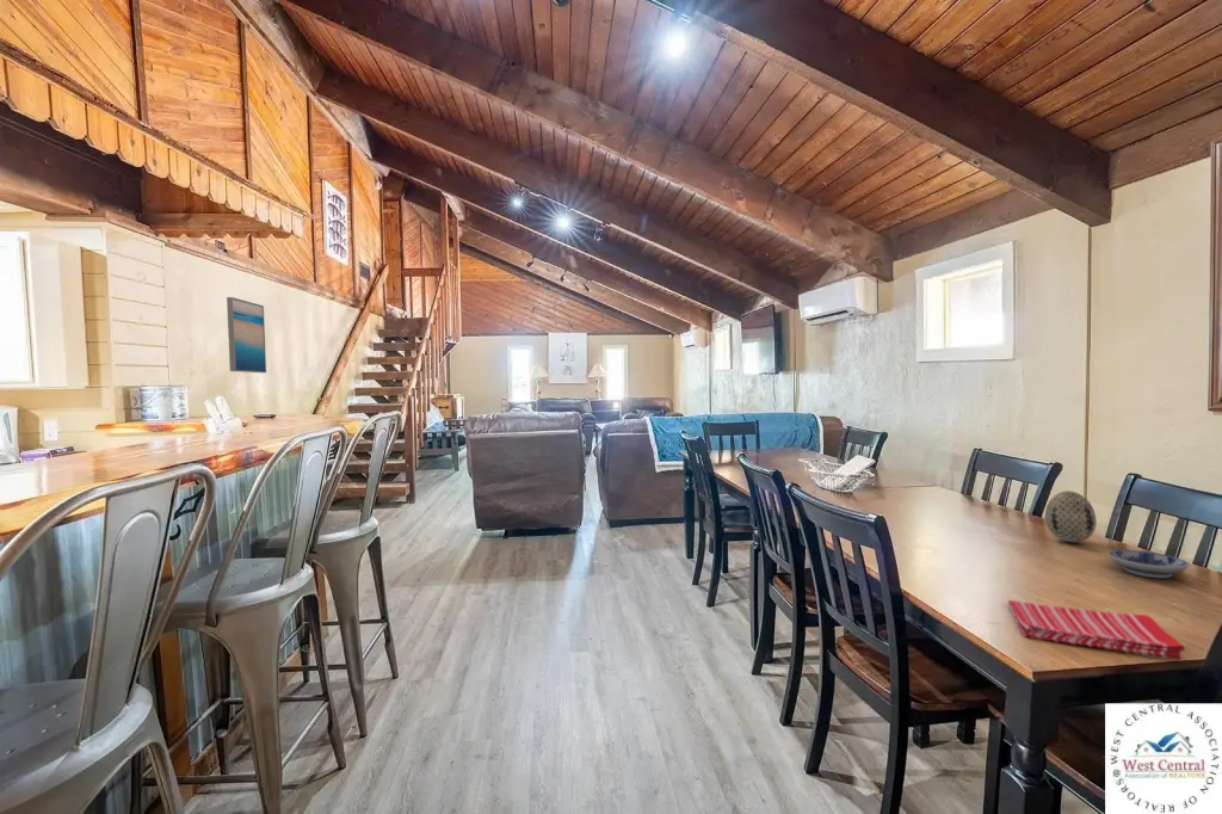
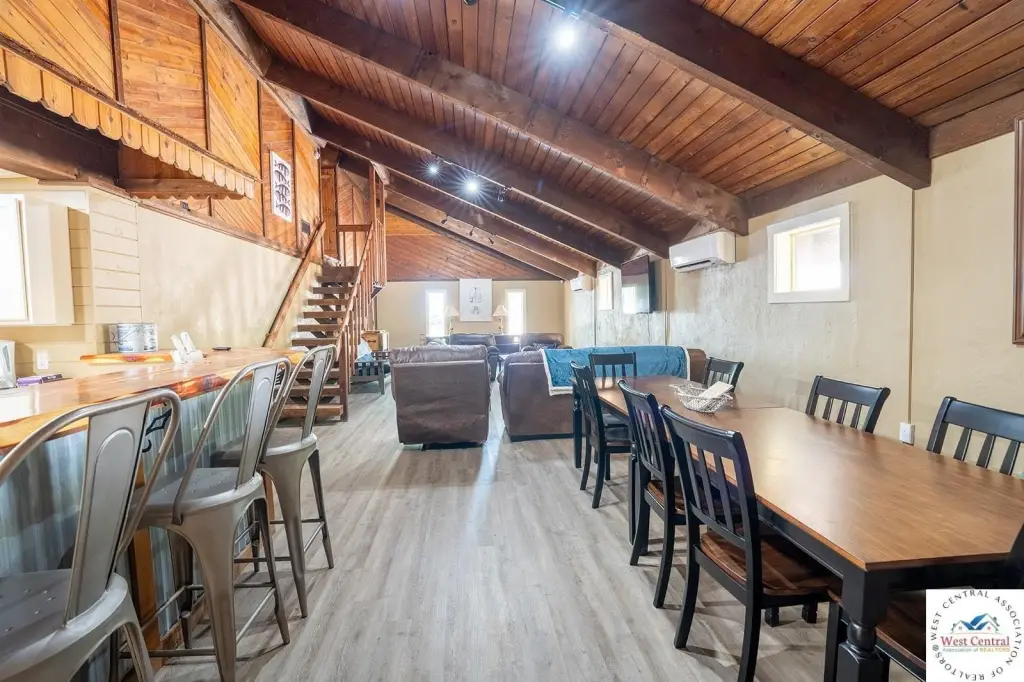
- decorative egg [1044,489,1098,544]
- dish towel [1007,599,1186,661]
- wall art [226,296,267,374]
- bowl [1107,549,1191,579]
